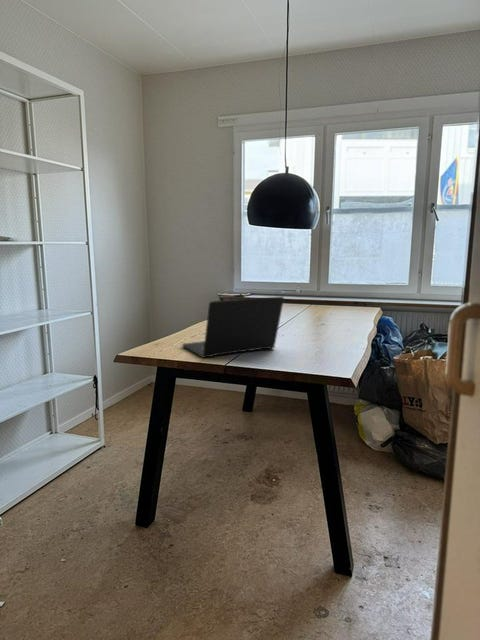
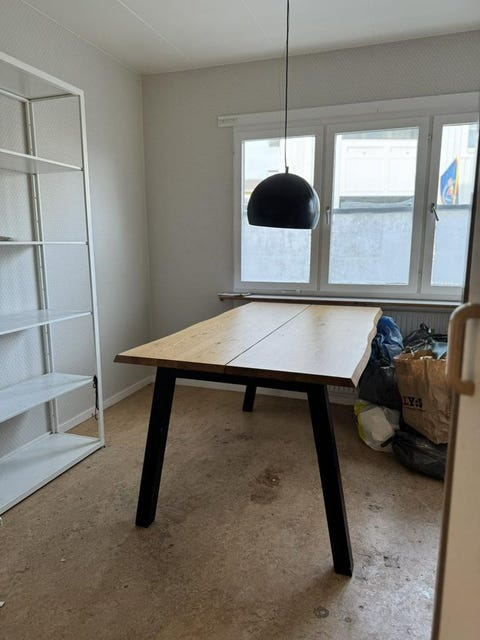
- laptop [181,296,285,359]
